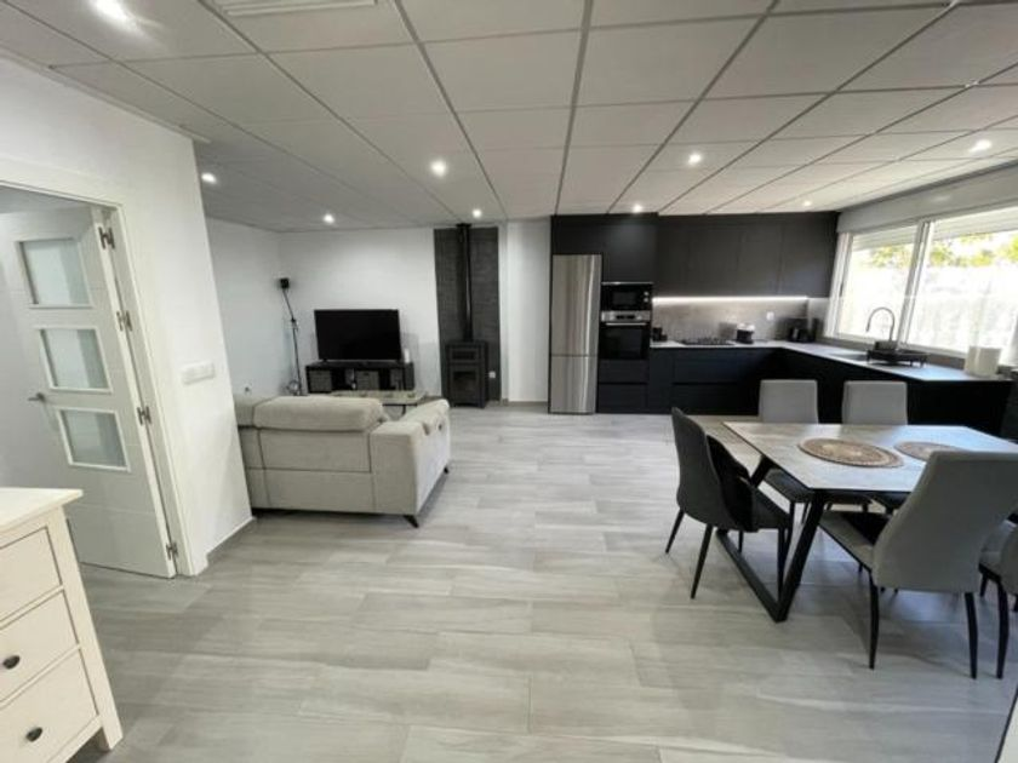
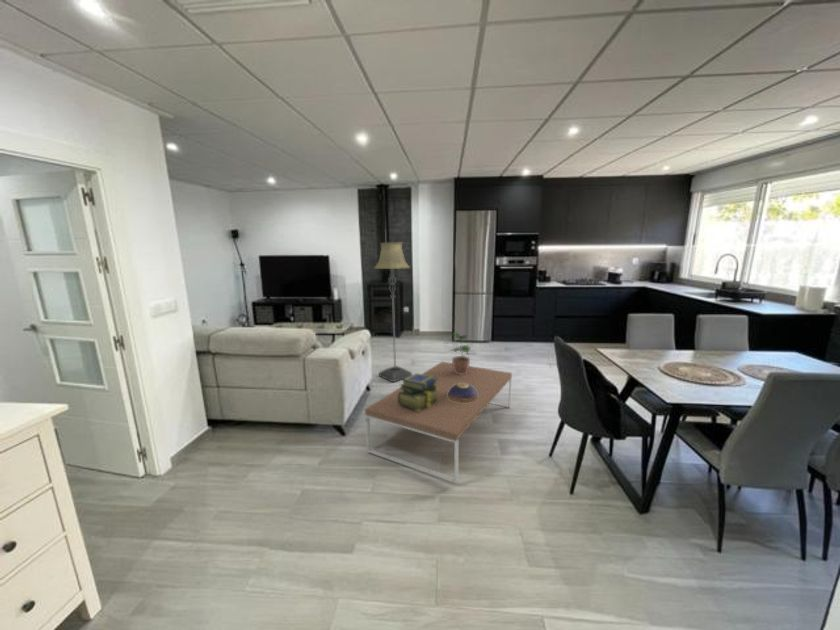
+ stack of books [398,372,439,411]
+ coffee table [364,361,513,484]
+ potted plant [444,331,476,375]
+ floor lamp [373,242,413,383]
+ decorative bowl [448,383,478,403]
